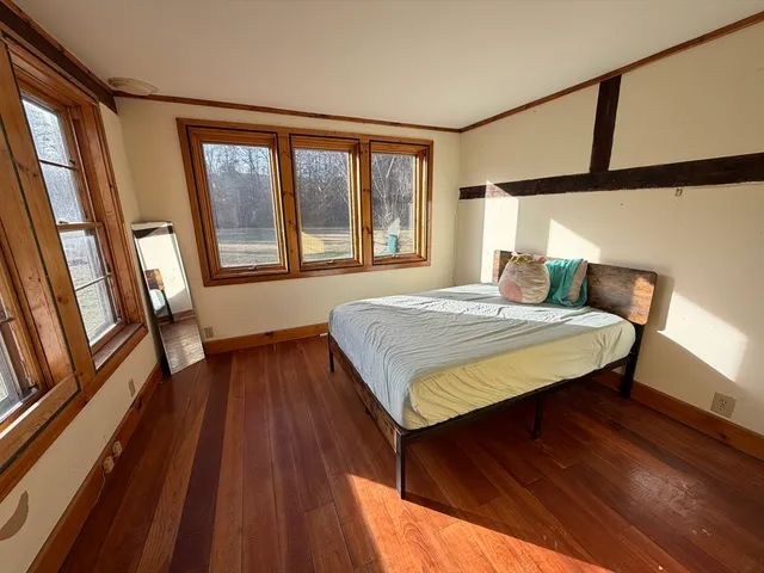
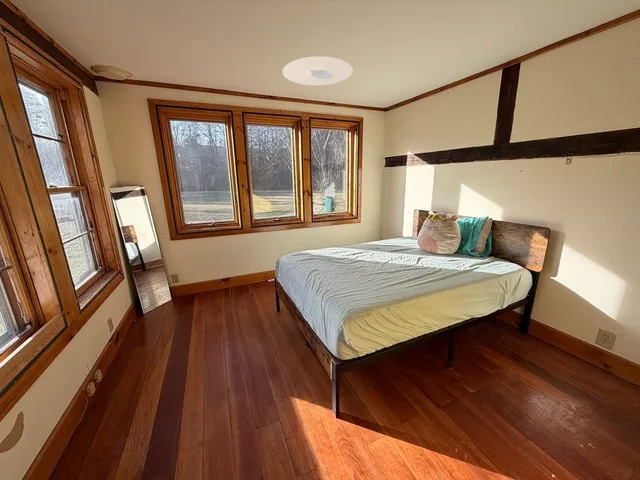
+ ceiling light [282,55,354,87]
